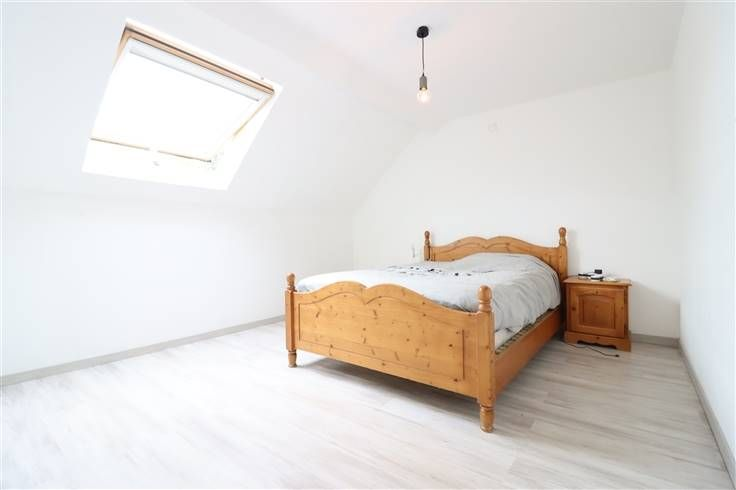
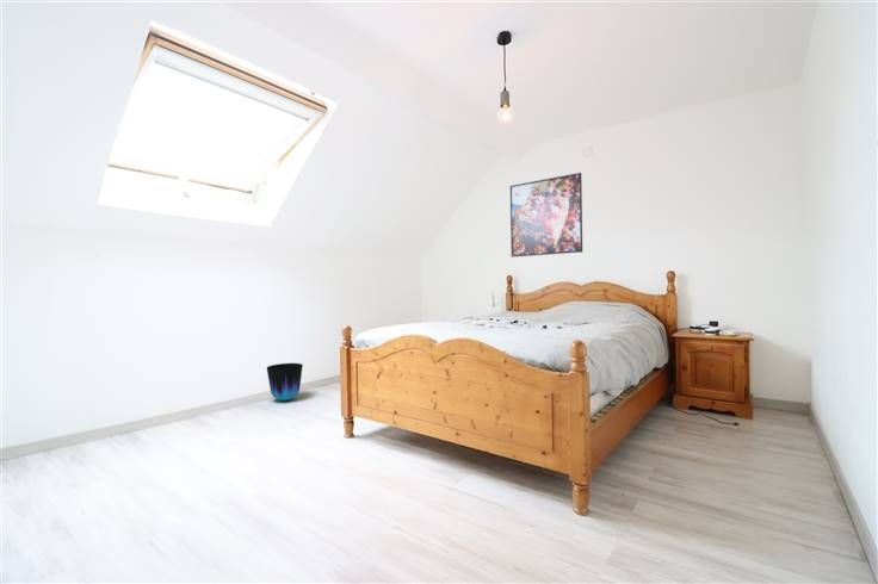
+ vase [266,362,304,402]
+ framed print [509,172,583,259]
